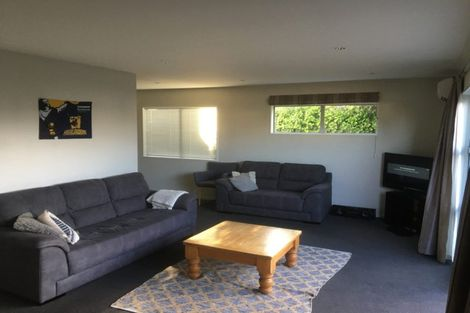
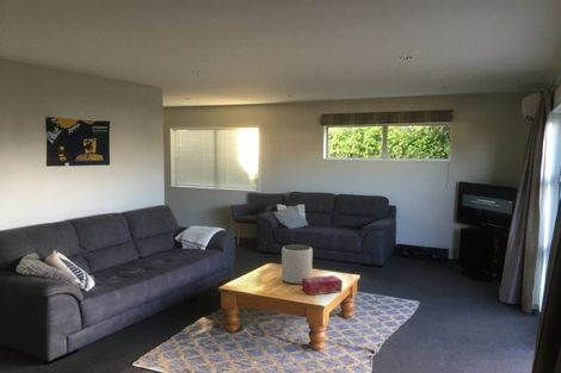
+ tissue box [301,274,344,297]
+ plant pot [280,243,314,285]
